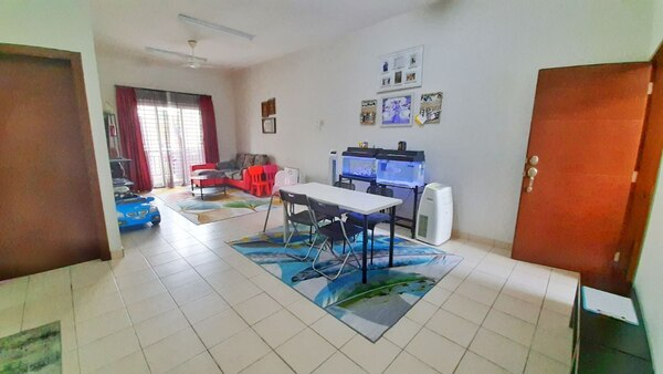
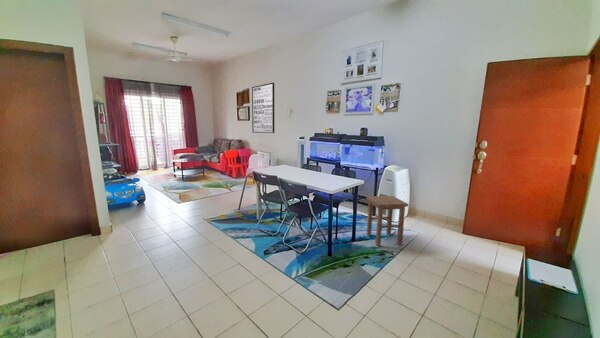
+ stool [365,195,409,247]
+ wall art [251,82,275,134]
